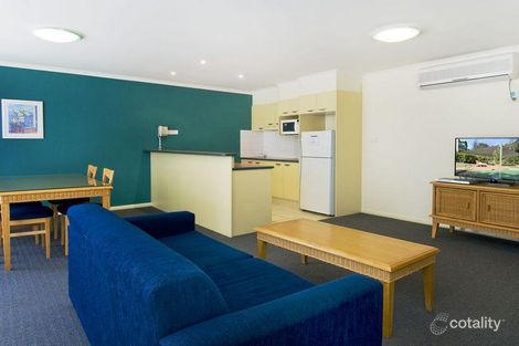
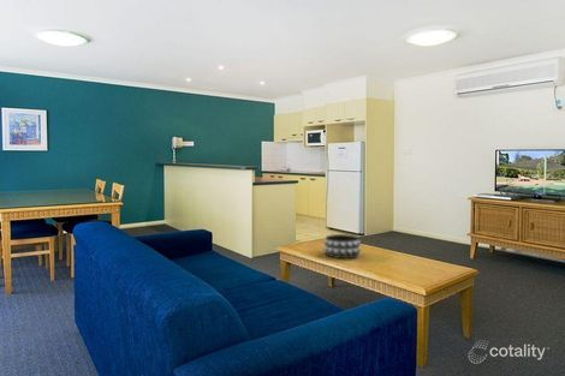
+ decorative bowl [322,233,362,259]
